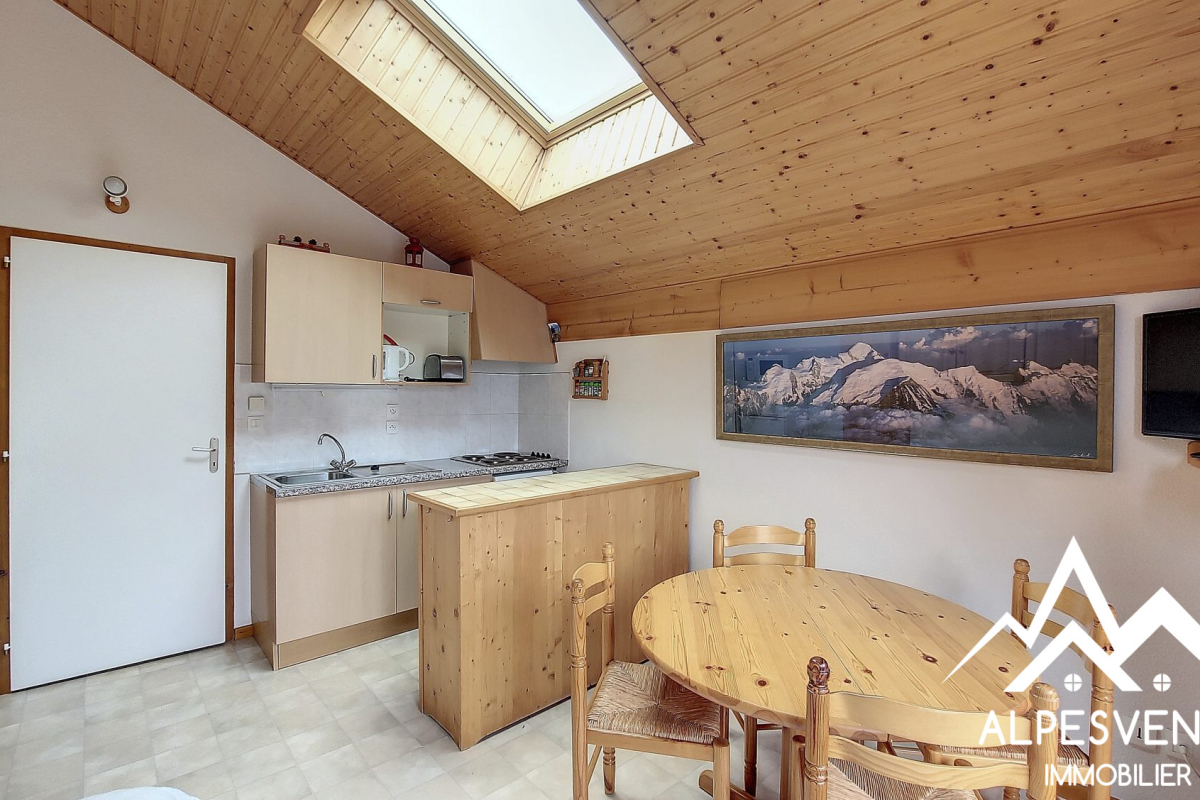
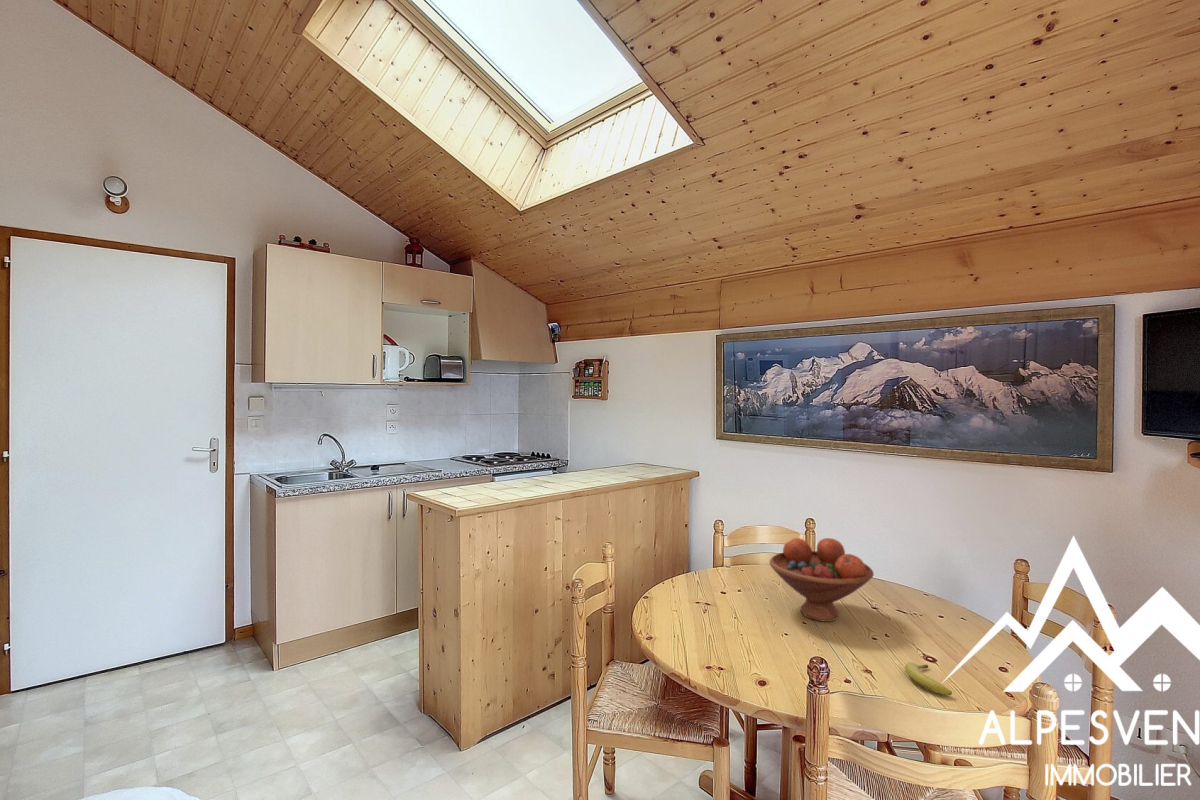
+ fruit [904,661,953,696]
+ fruit bowl [768,537,875,623]
